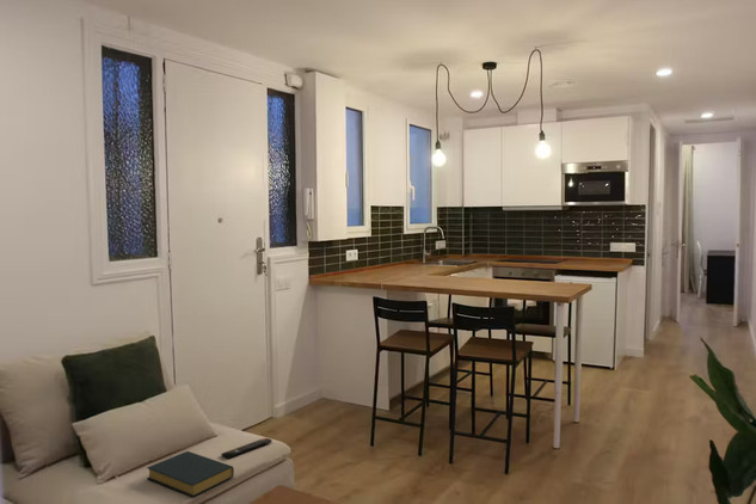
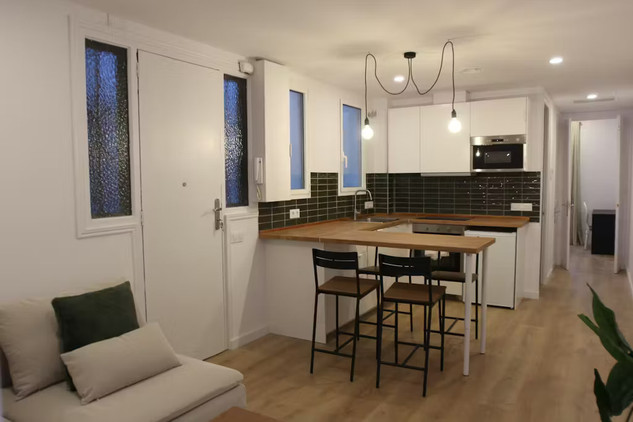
- remote control [220,437,273,460]
- hardback book [146,450,235,498]
